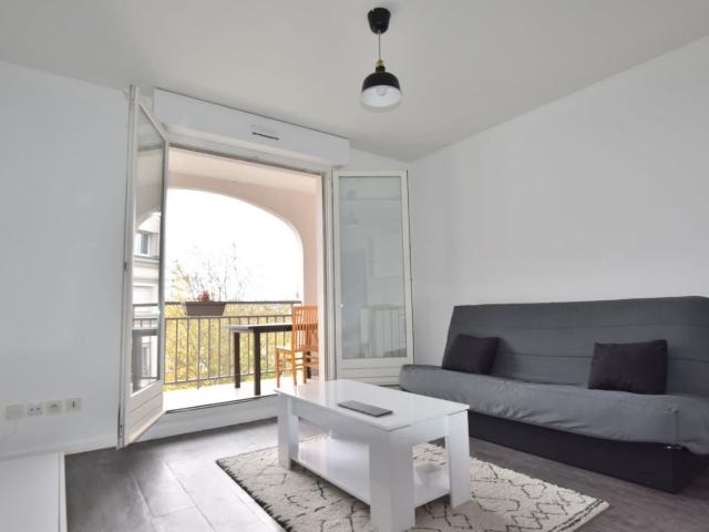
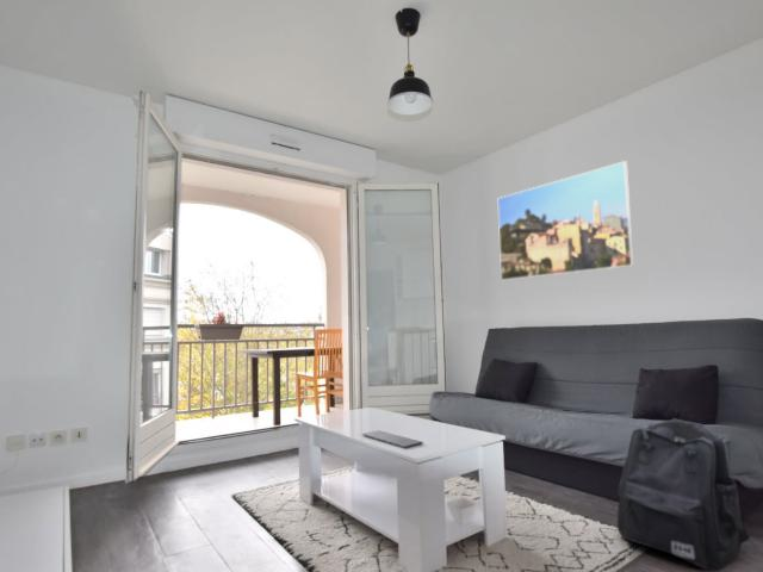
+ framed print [497,160,635,281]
+ backpack [616,417,751,572]
